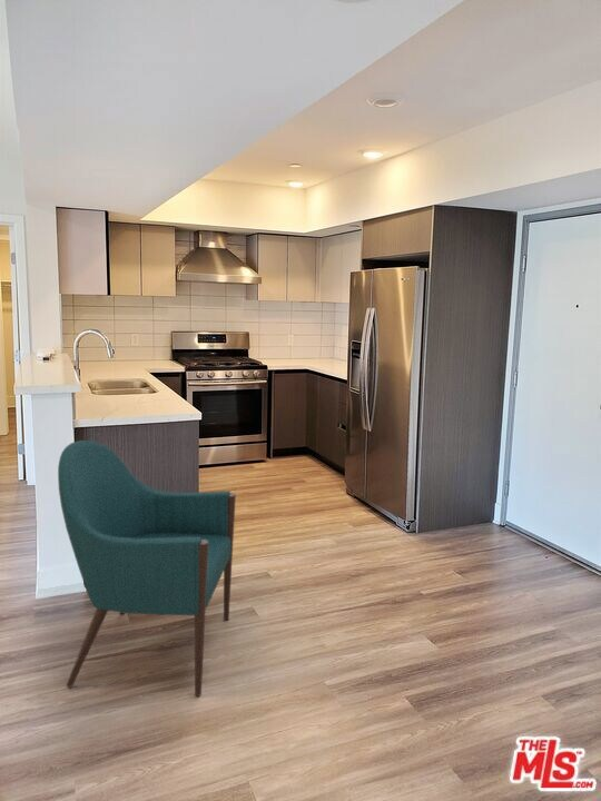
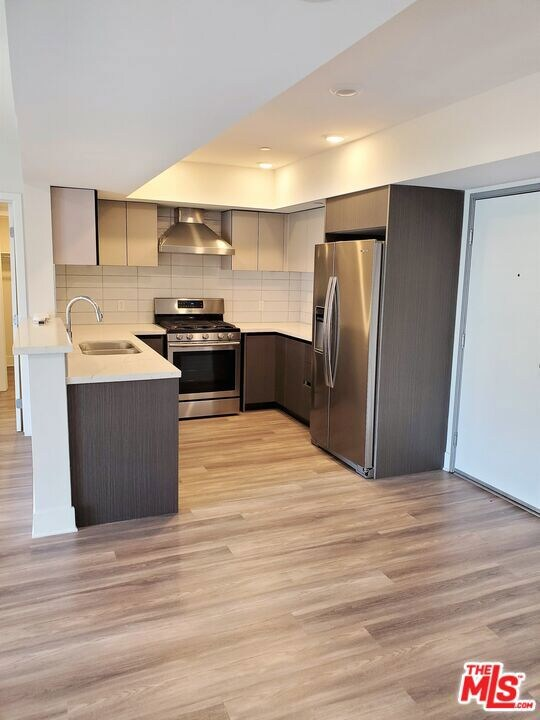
- chair [57,439,237,698]
